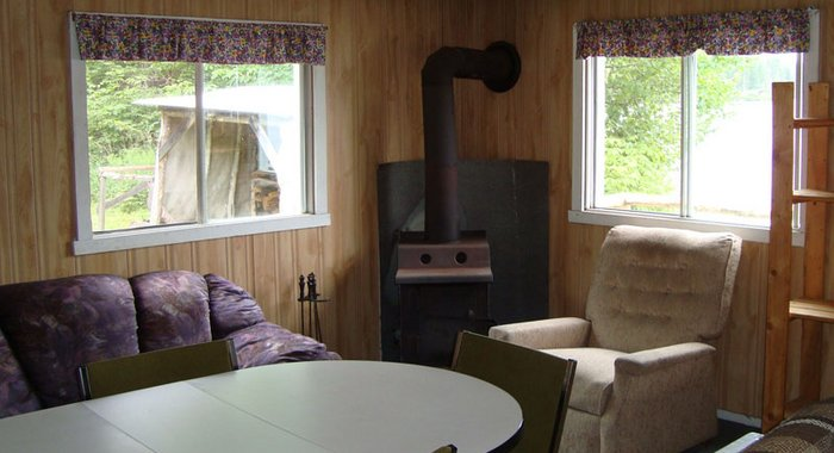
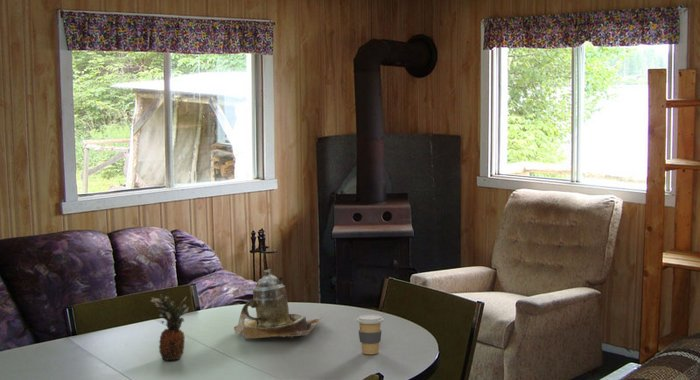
+ coffee cup [356,314,384,355]
+ teapot [233,268,324,339]
+ fruit [149,294,190,362]
